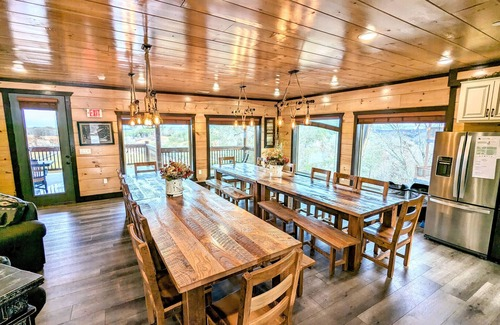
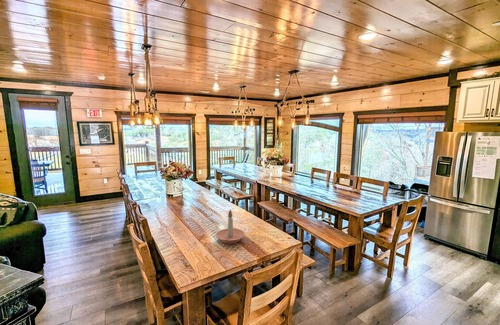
+ candle holder [215,208,246,244]
